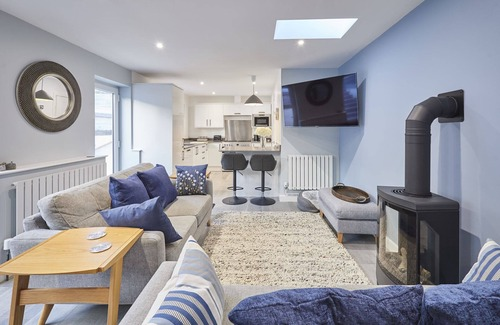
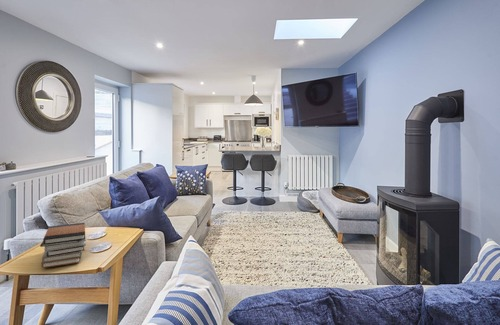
+ book stack [39,222,87,269]
